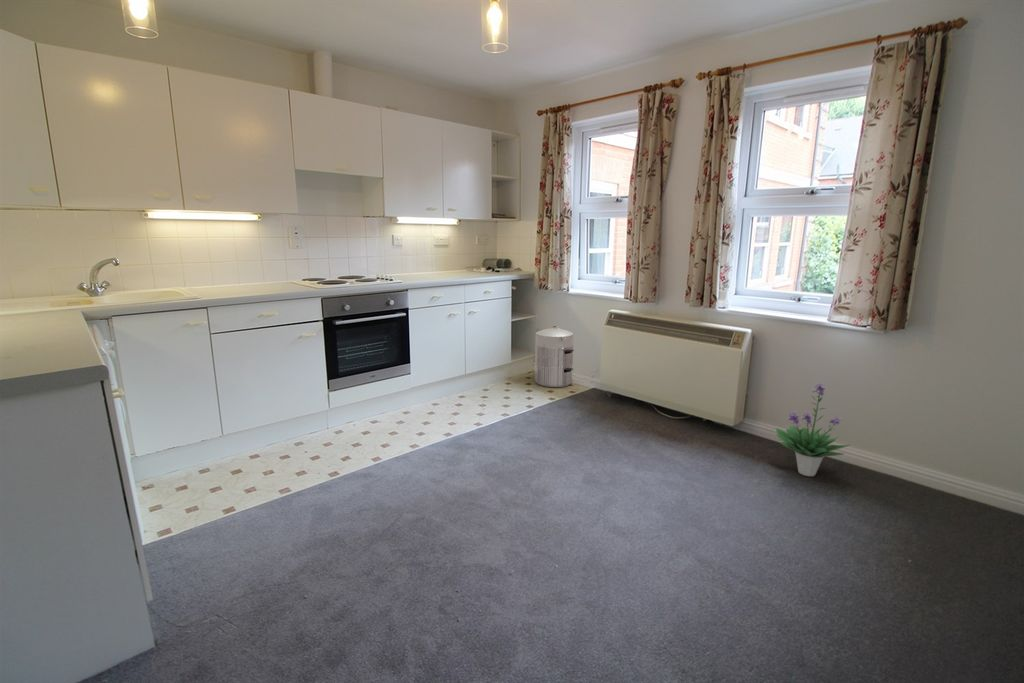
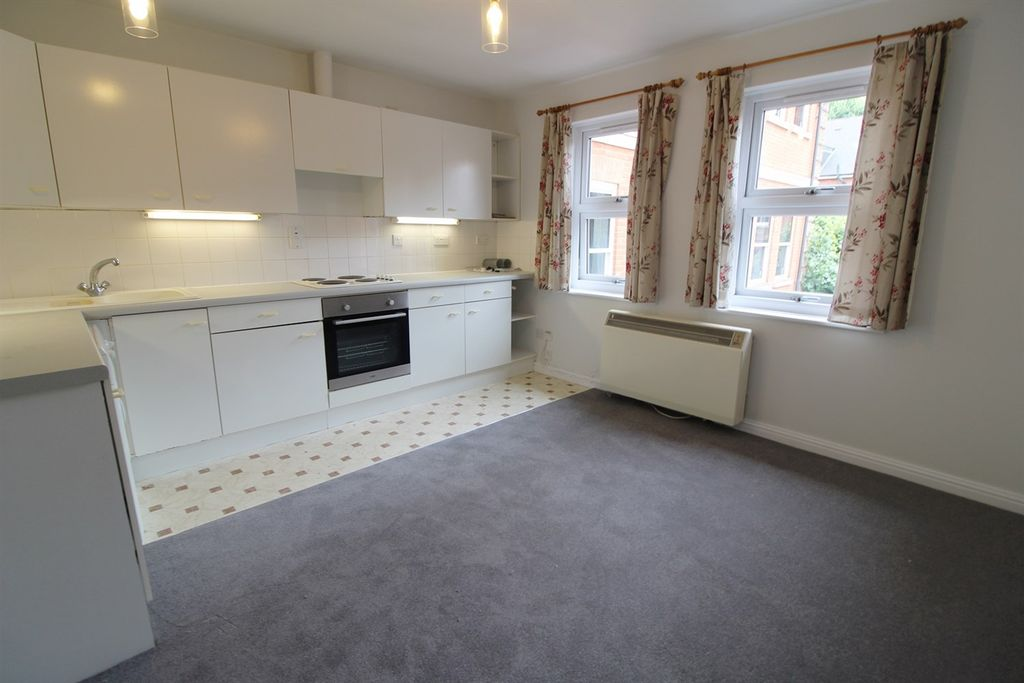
- waste bin [534,325,575,388]
- potted plant [775,381,850,477]
